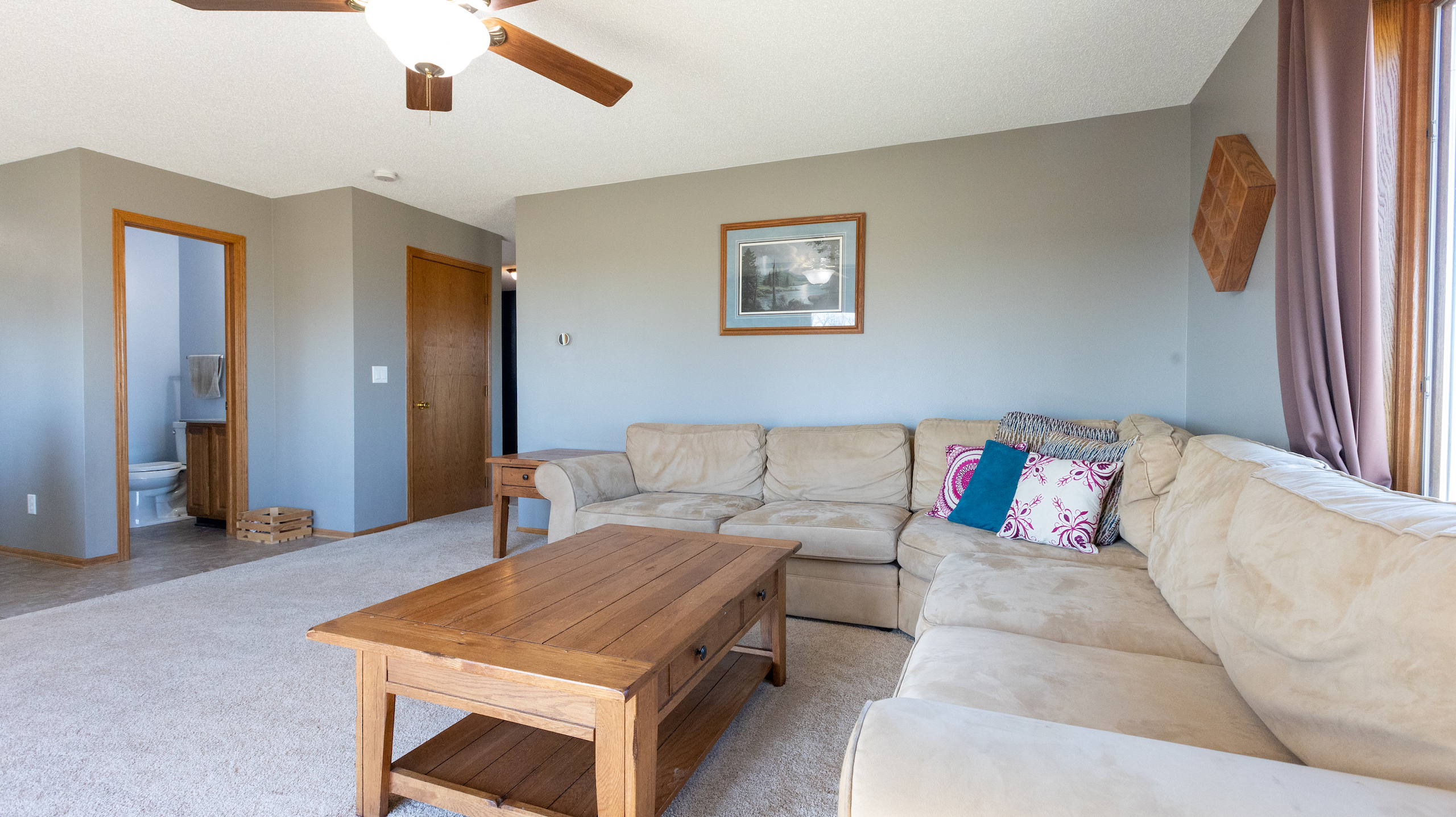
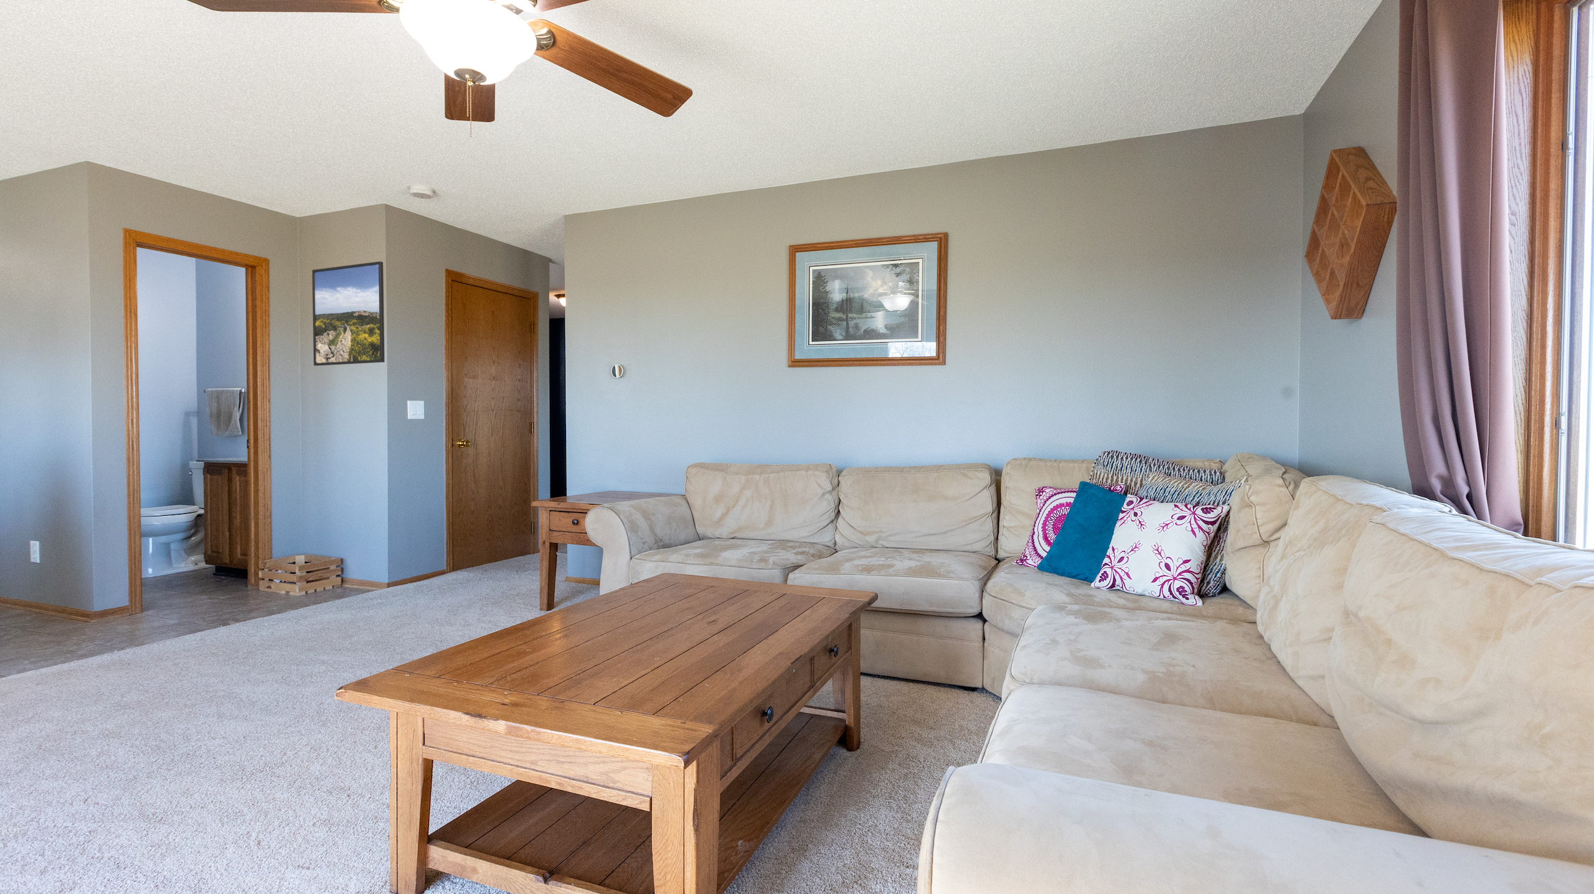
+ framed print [311,260,385,367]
